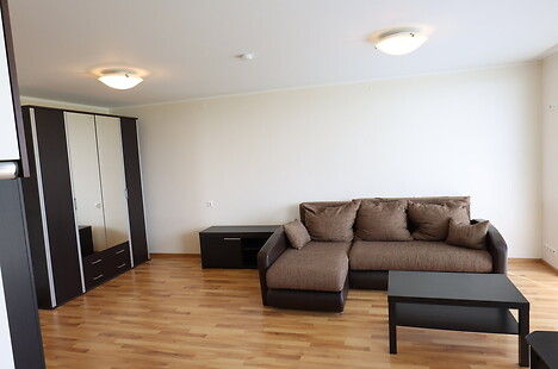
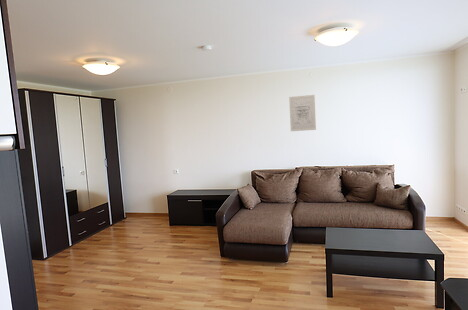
+ wall art [288,94,317,132]
